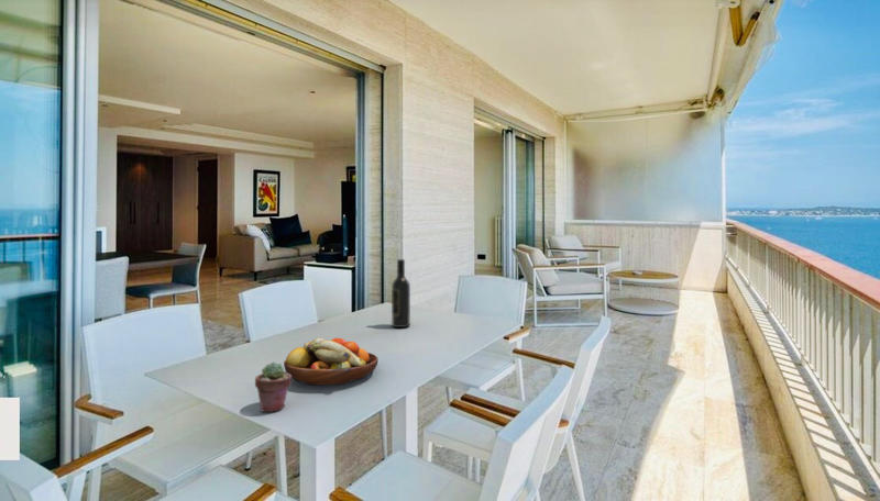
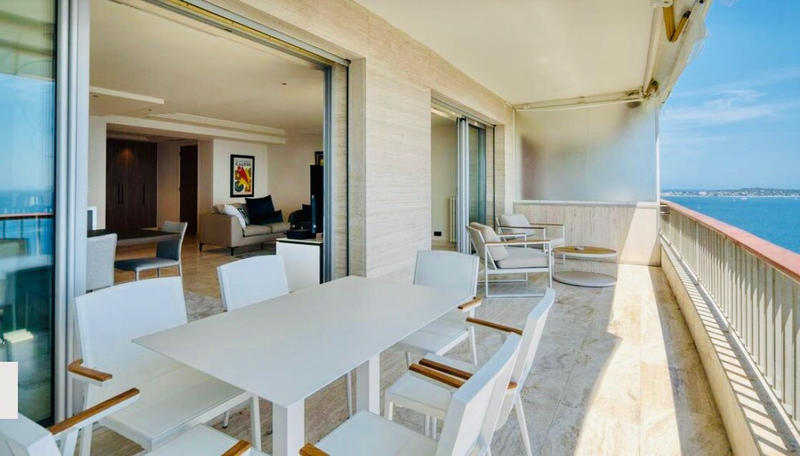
- fruit bowl [283,337,380,386]
- potted succulent [254,361,293,413]
- wine bottle [391,258,411,329]
